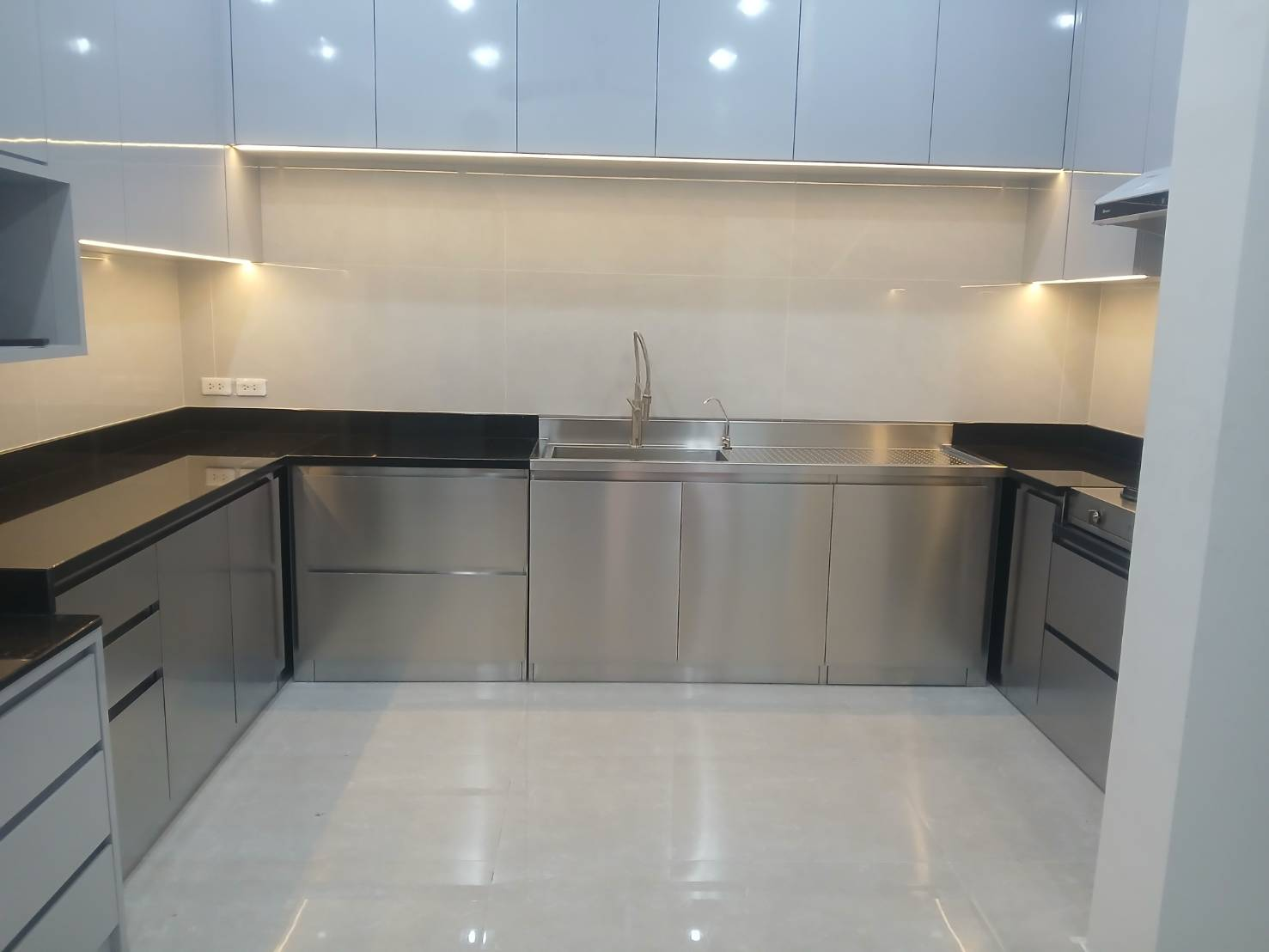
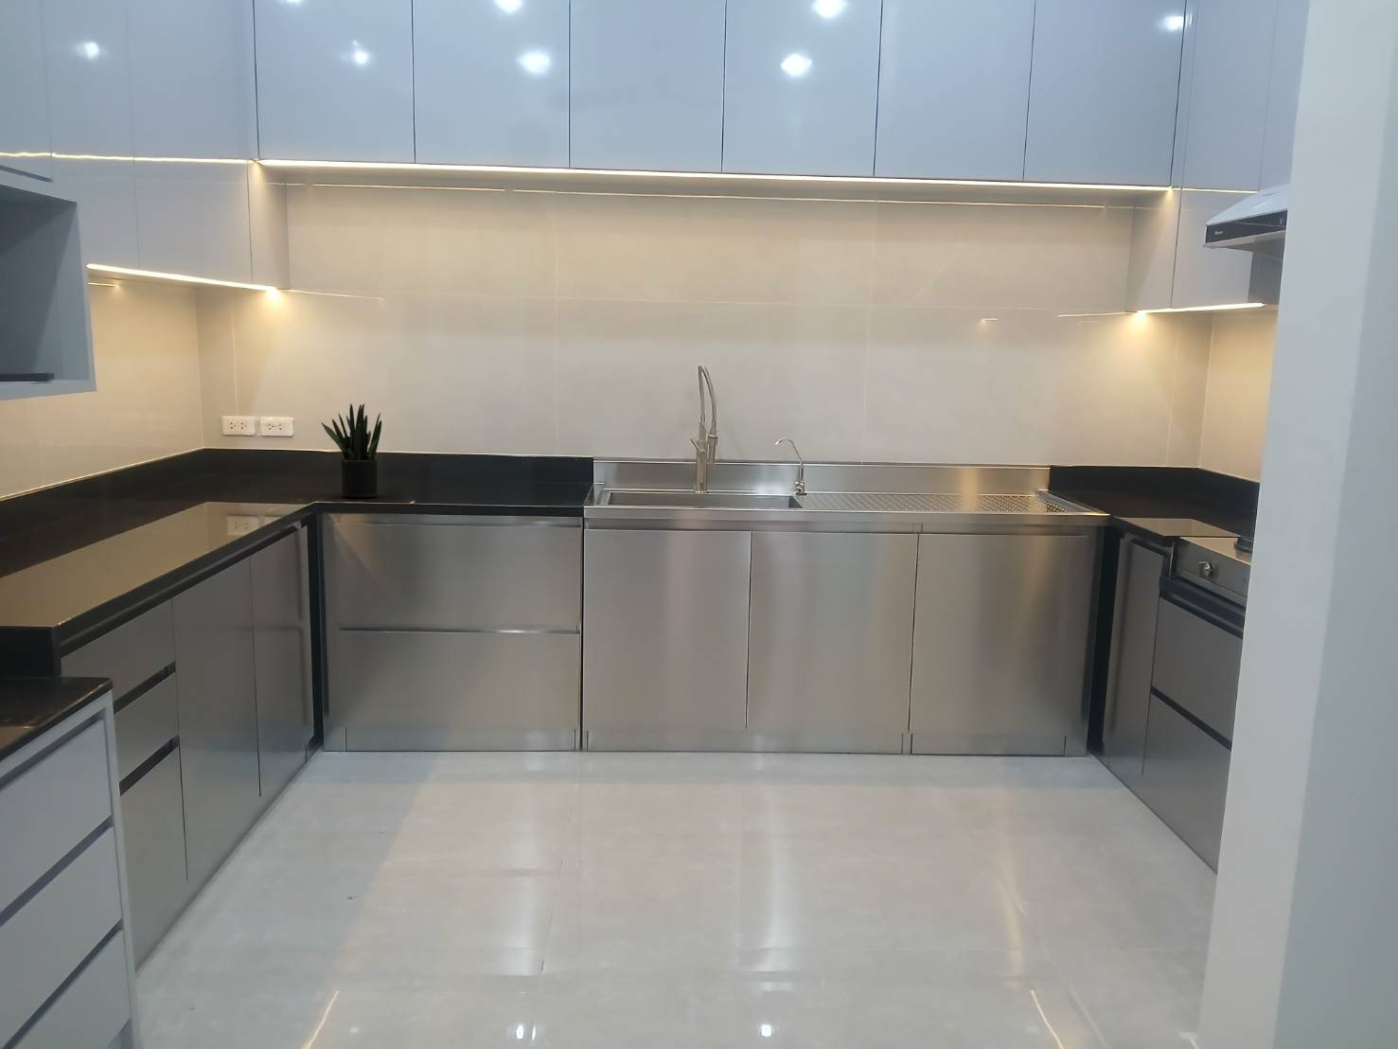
+ potted plant [321,402,382,498]
